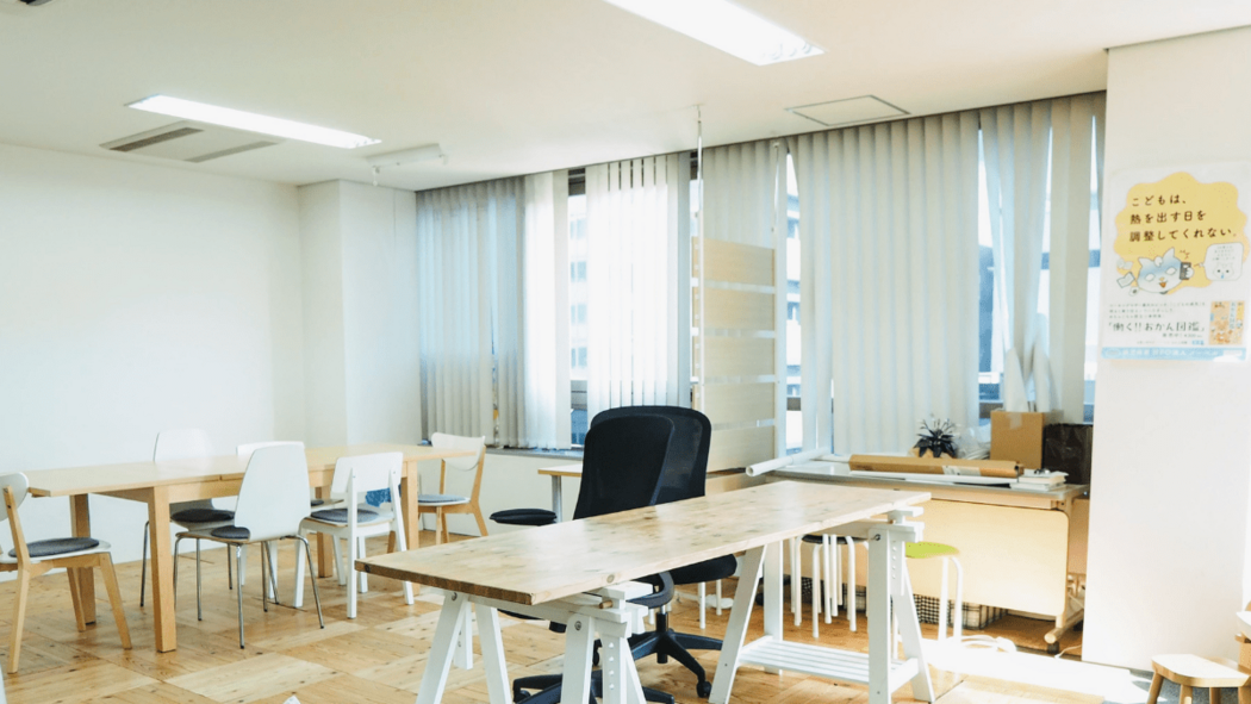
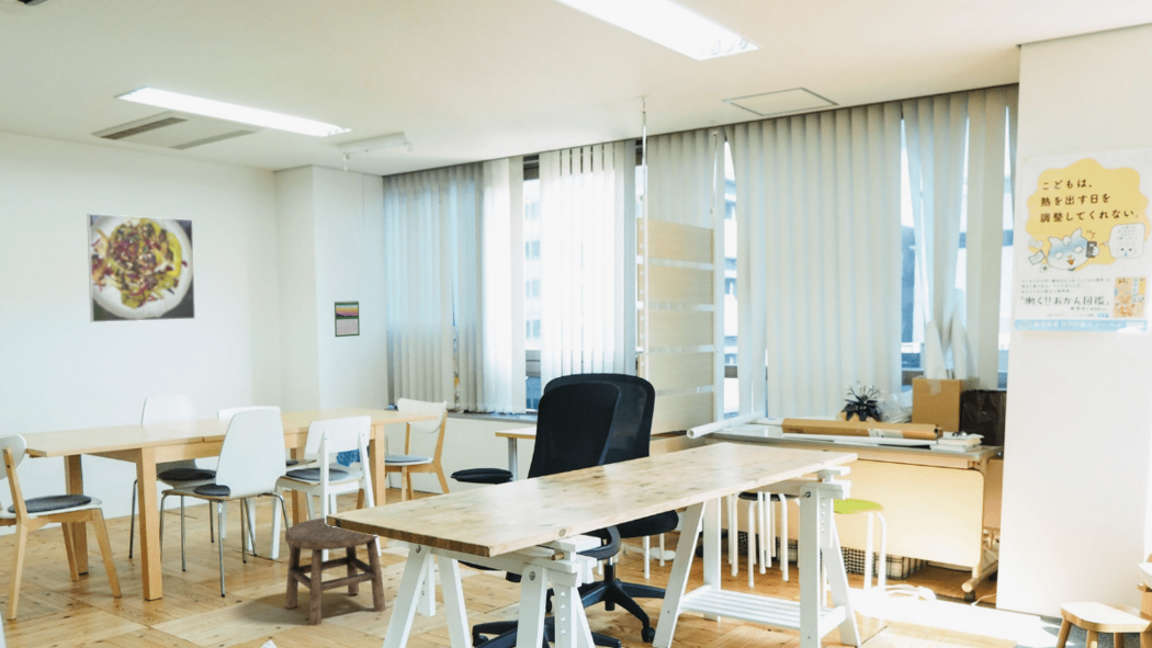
+ stool [284,516,386,627]
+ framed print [86,213,196,323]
+ calendar [334,299,361,338]
